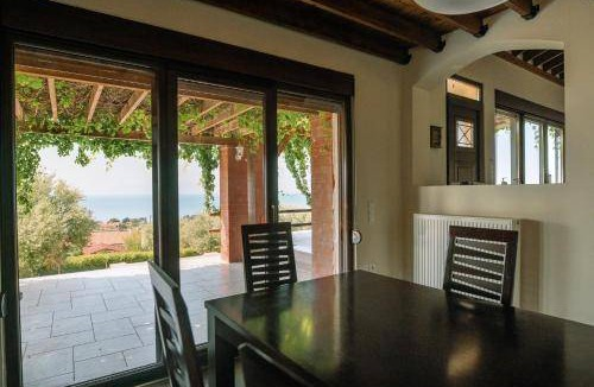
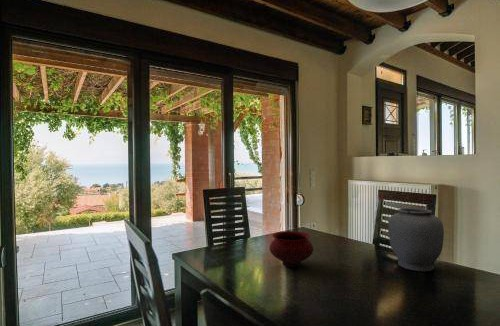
+ bowl [269,230,314,268]
+ vase [387,207,445,272]
